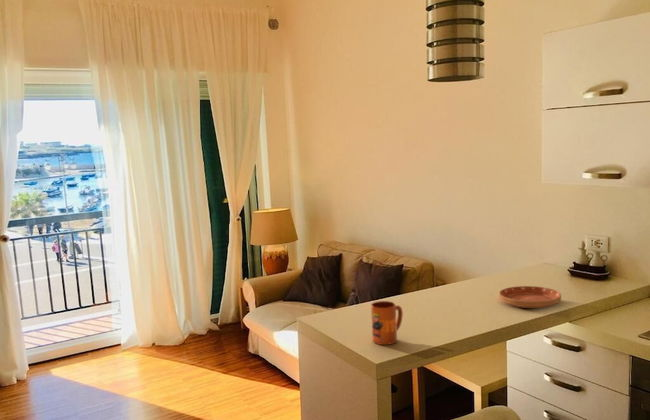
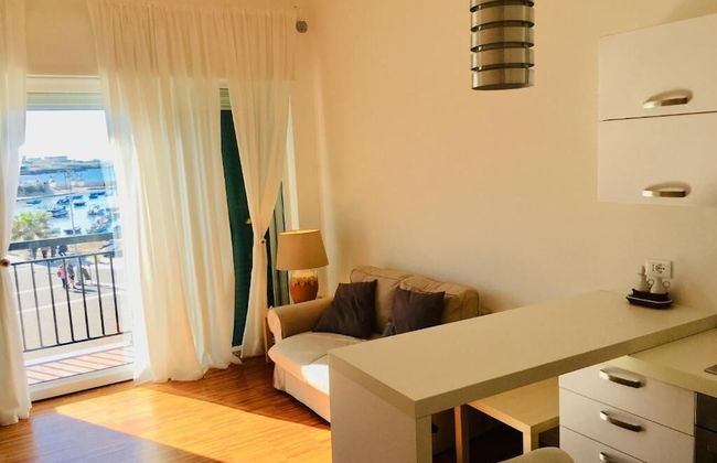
- mug [370,300,404,346]
- saucer [498,285,562,309]
